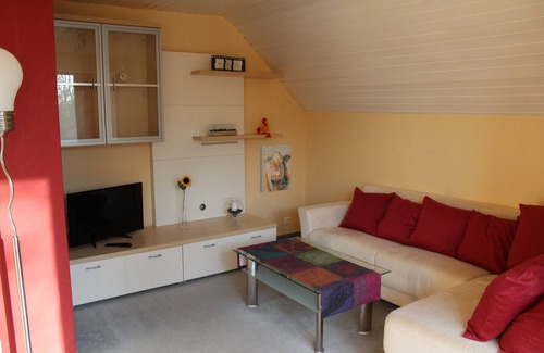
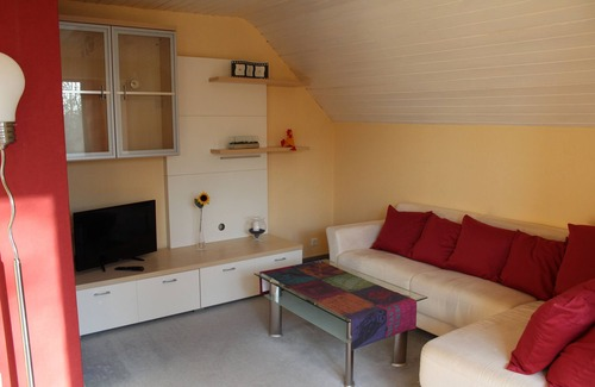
- wall art [259,143,293,193]
